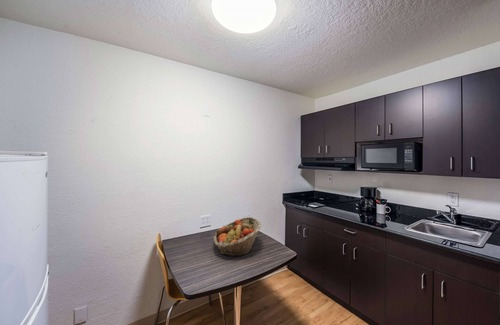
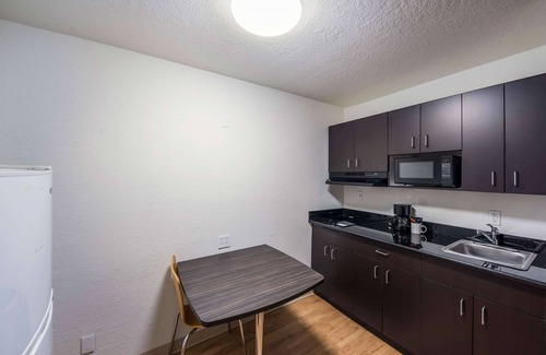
- fruit basket [213,216,262,258]
